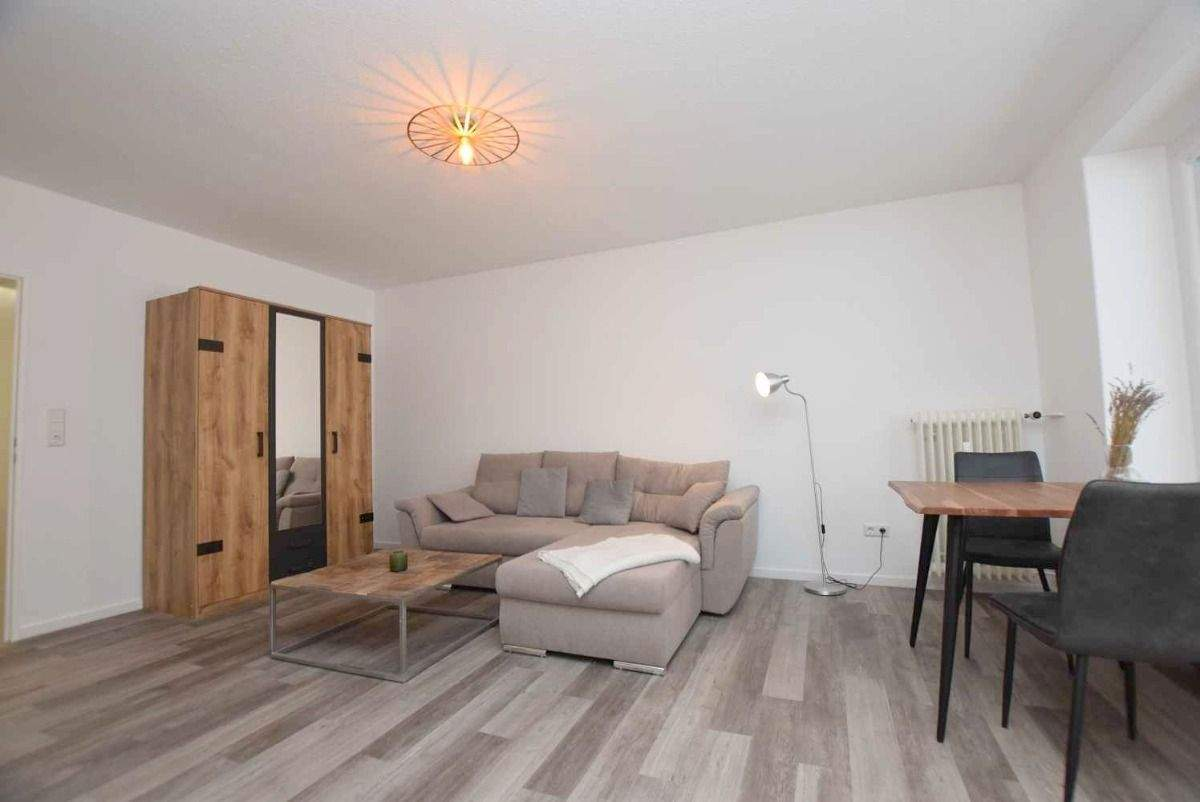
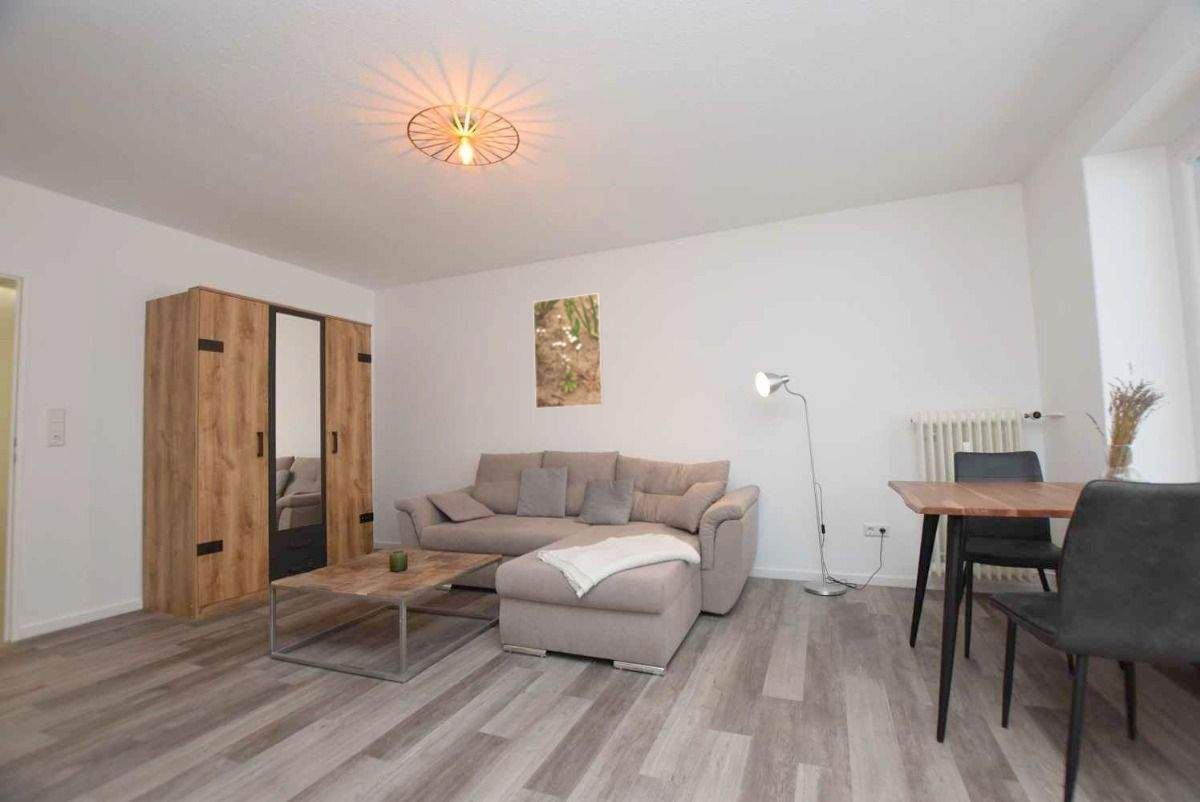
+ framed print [532,292,605,409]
